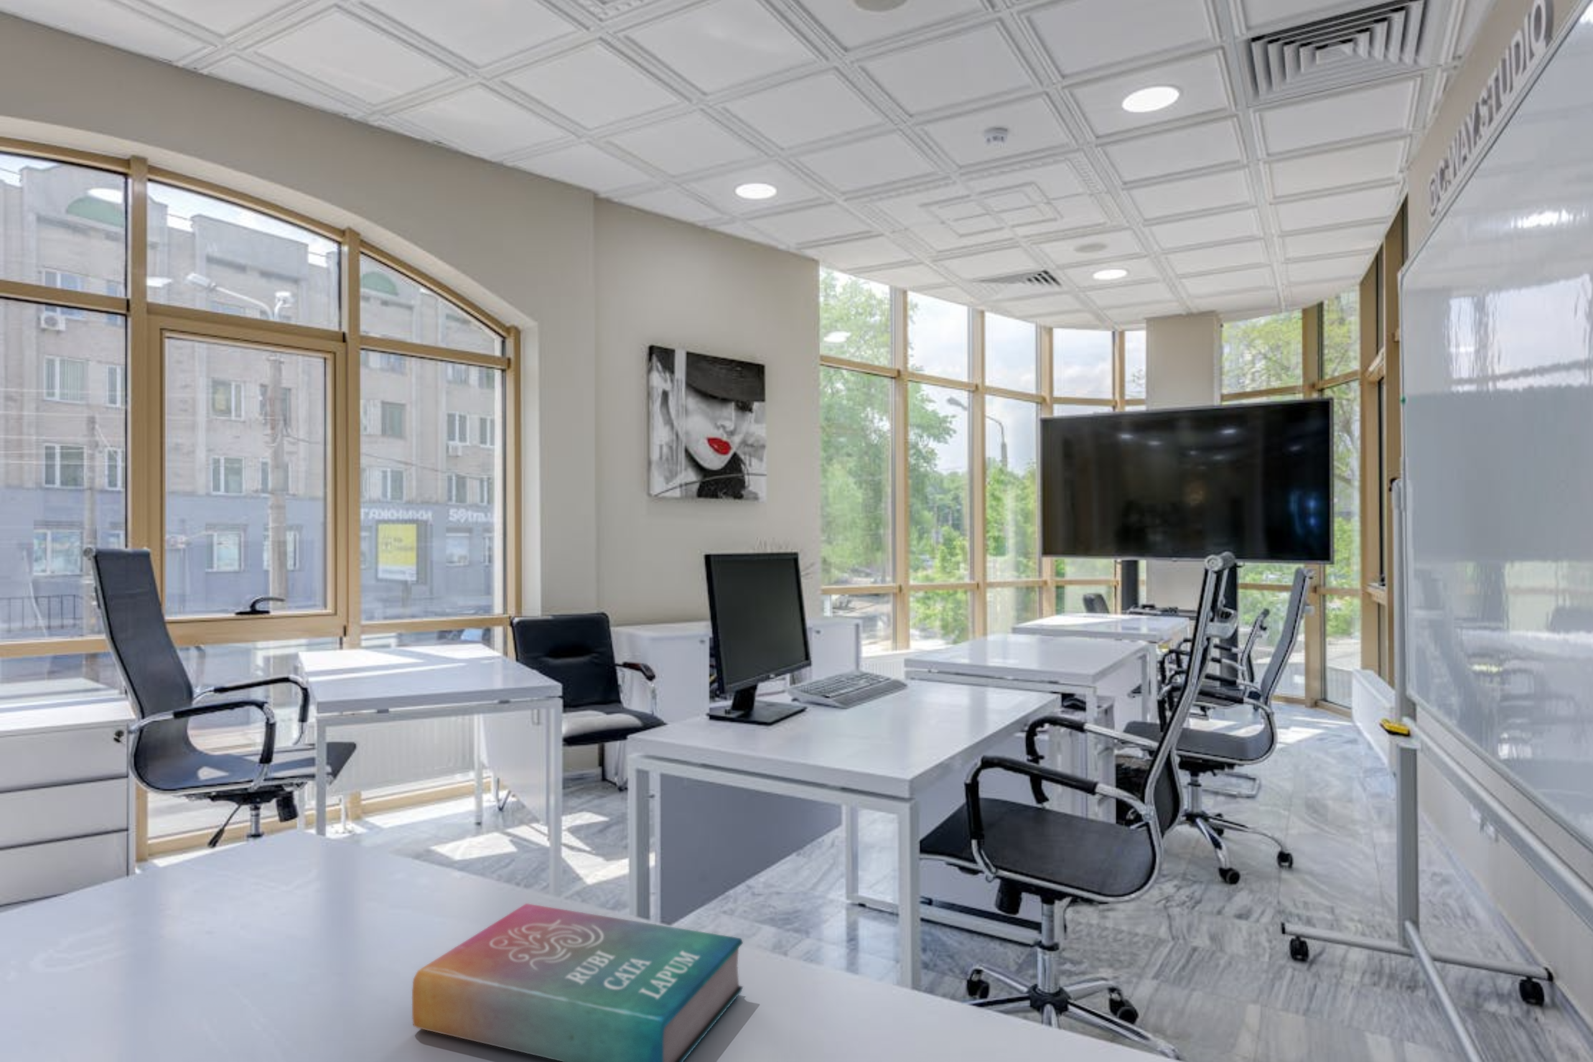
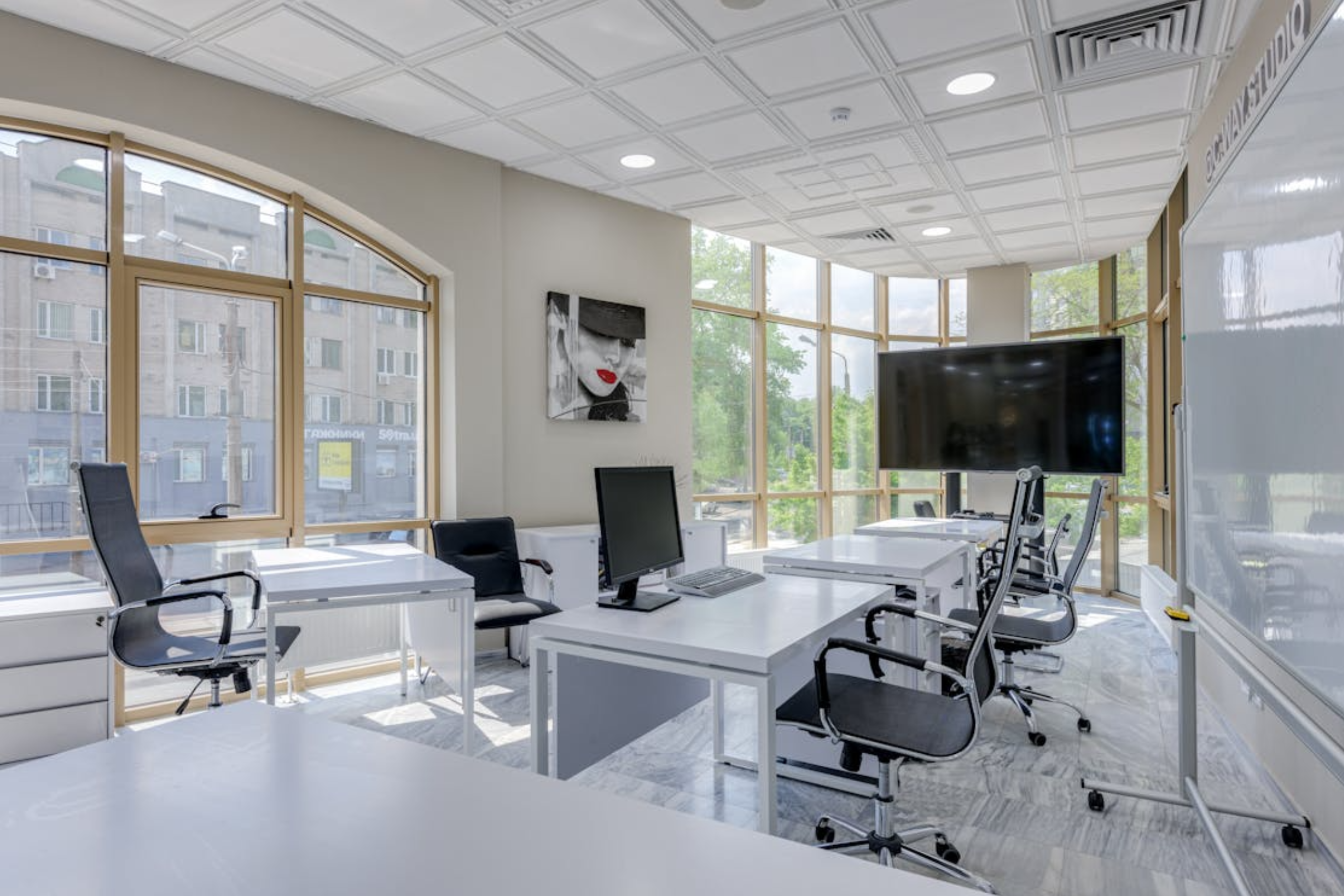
- book [411,903,743,1062]
